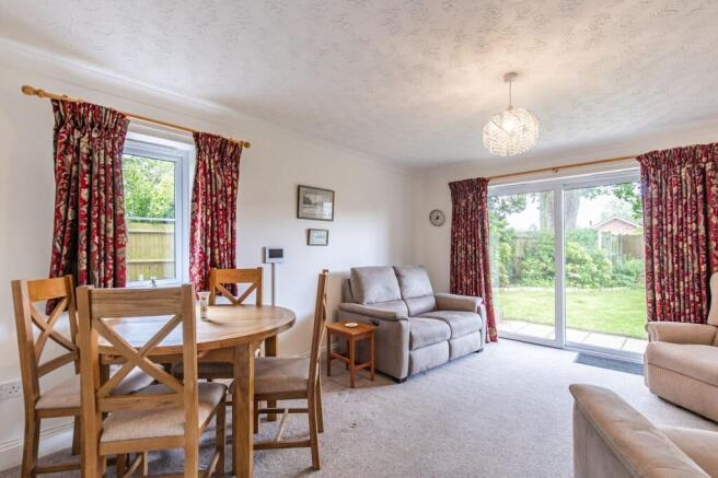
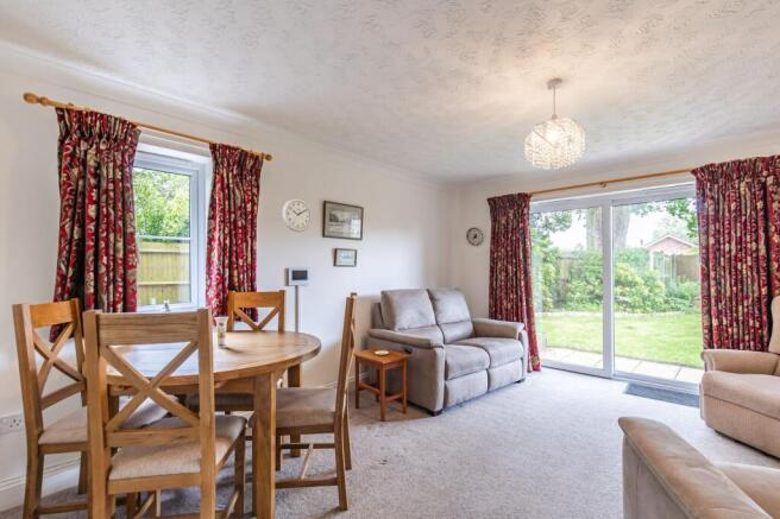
+ wall clock [282,197,313,233]
